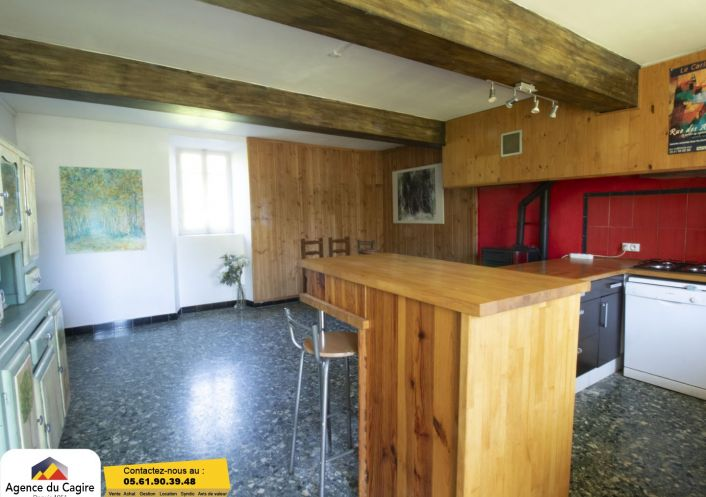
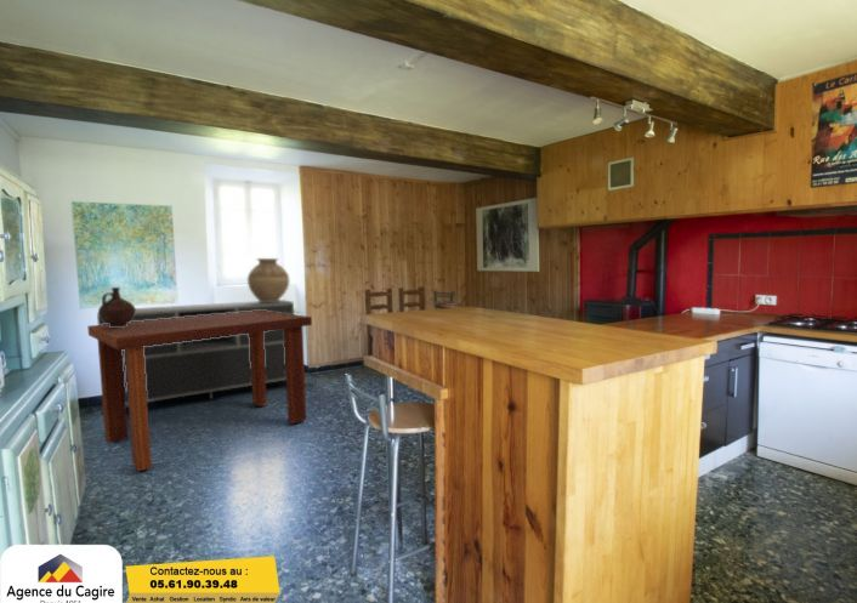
+ ceramic jug [97,286,136,328]
+ sideboard [96,298,295,406]
+ ceramic pot [246,257,290,302]
+ dining table [86,311,313,472]
